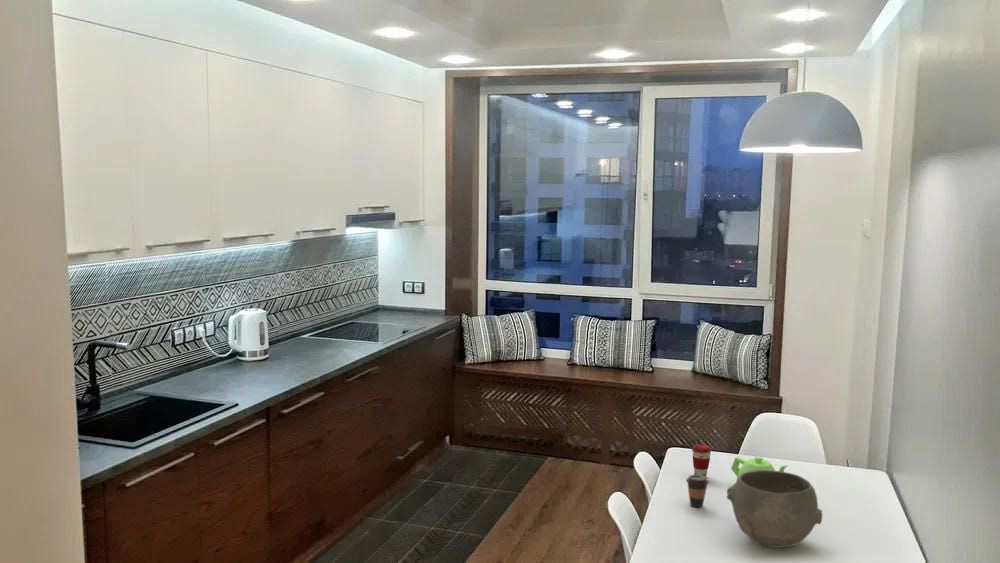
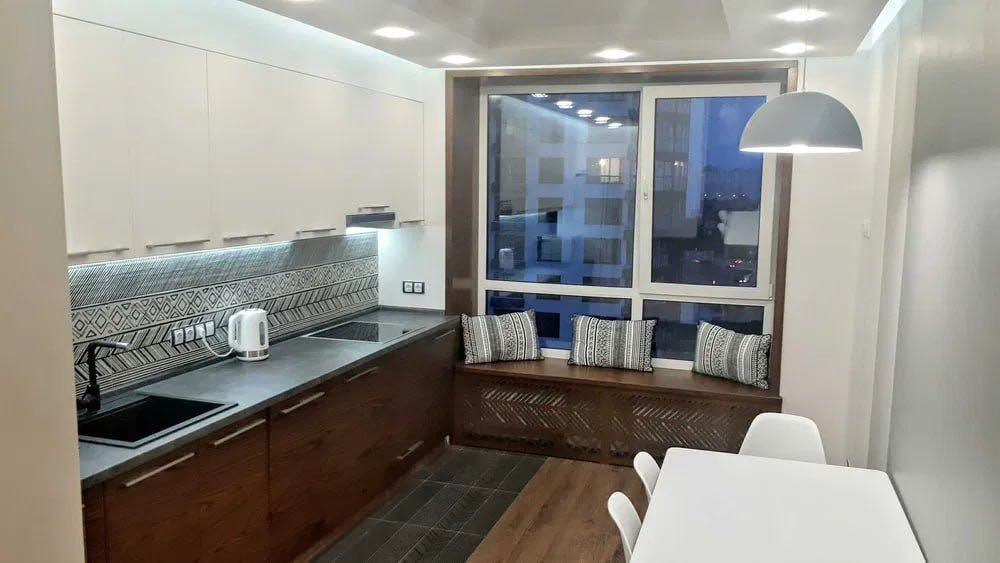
- bowl [726,470,823,549]
- teapot [730,456,789,480]
- coffee cup [691,444,712,478]
- coffee cup [685,474,710,508]
